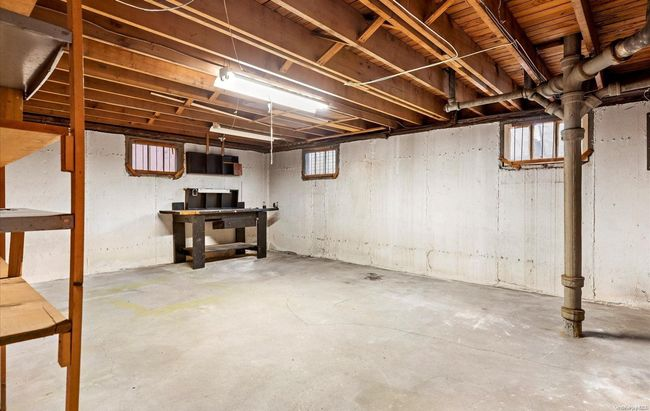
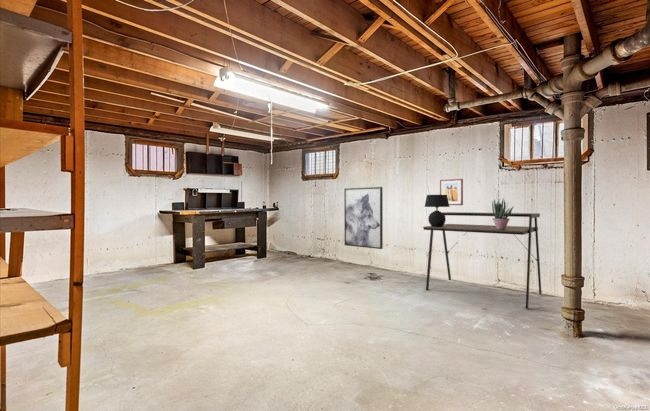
+ wall art [343,186,384,250]
+ wall art [439,178,464,206]
+ potted plant [491,197,514,230]
+ desk [422,211,543,310]
+ table lamp [424,194,450,227]
